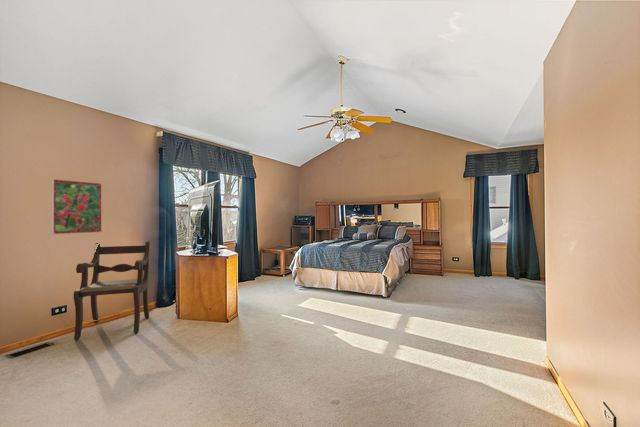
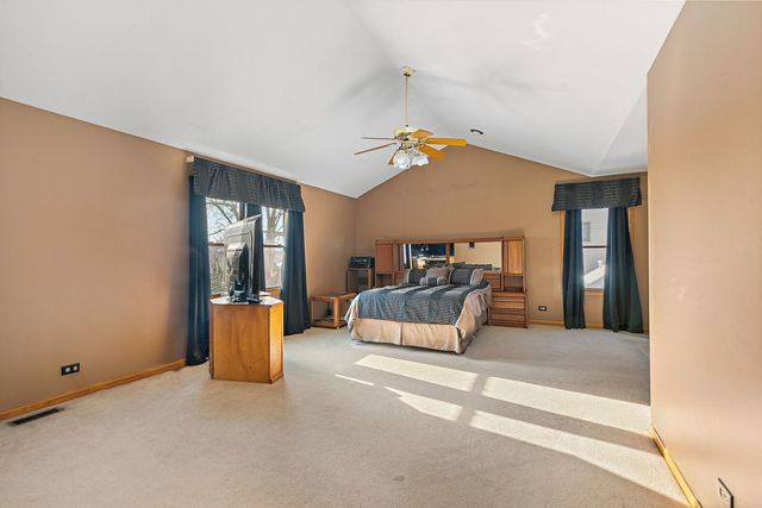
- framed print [51,178,103,235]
- armchair [73,241,151,341]
